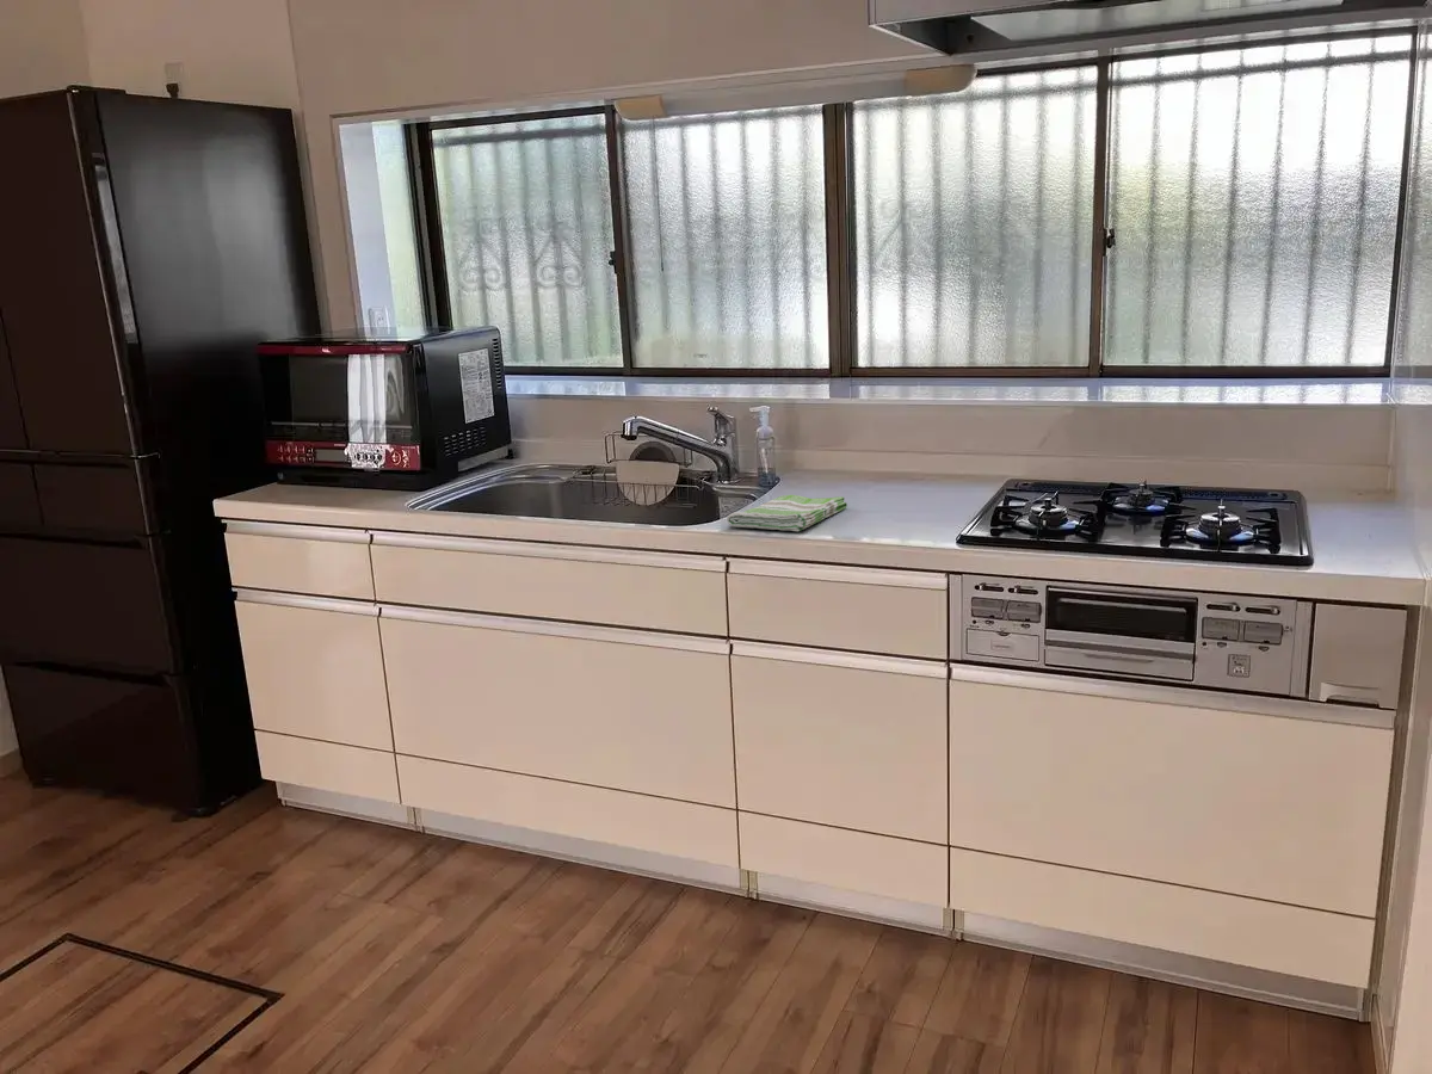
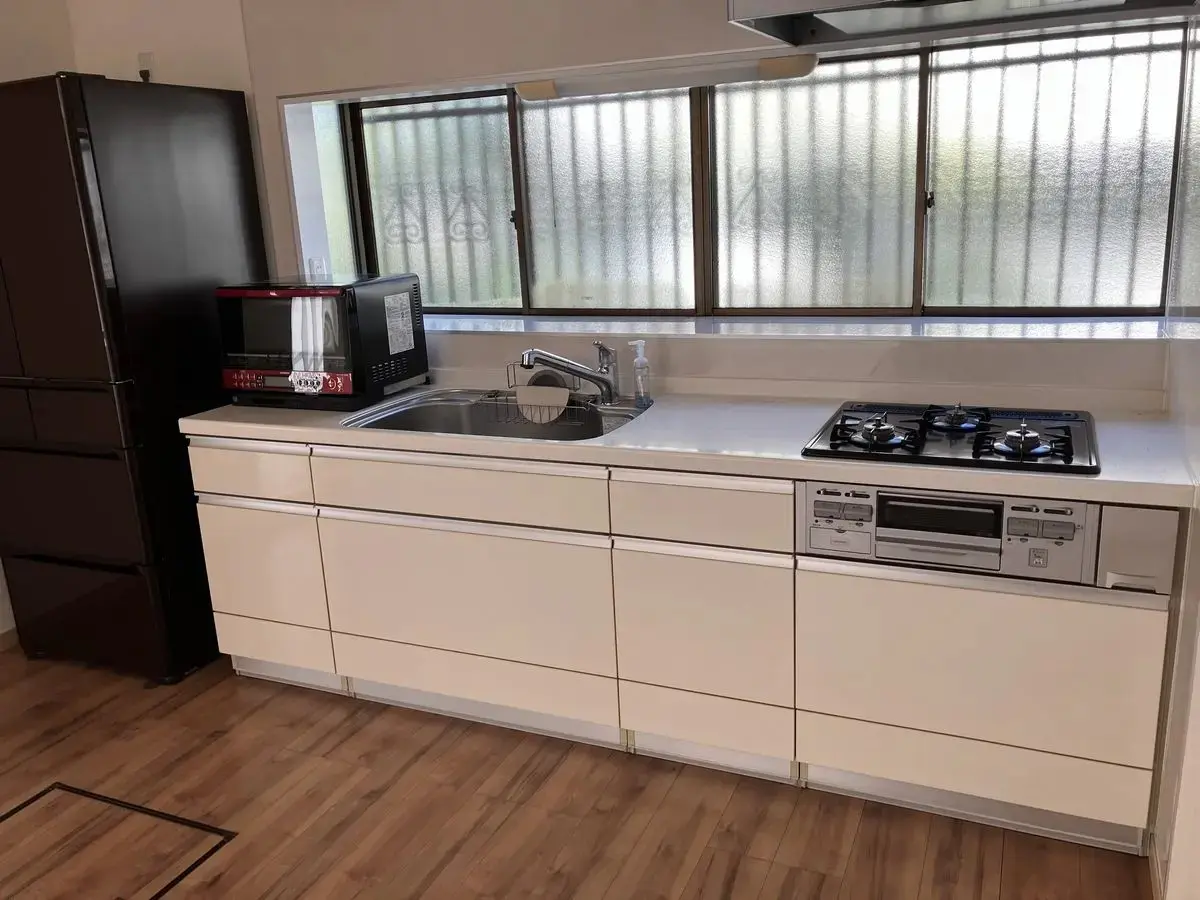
- dish towel [726,494,848,532]
